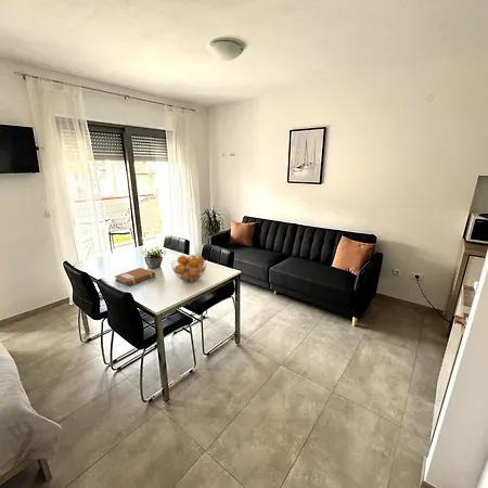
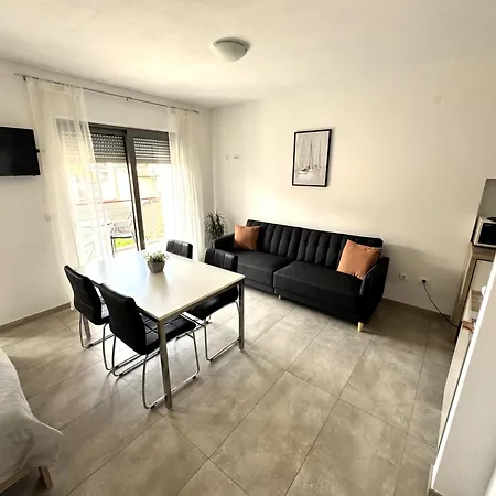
- fruit basket [170,254,208,284]
- notebook [114,267,156,287]
